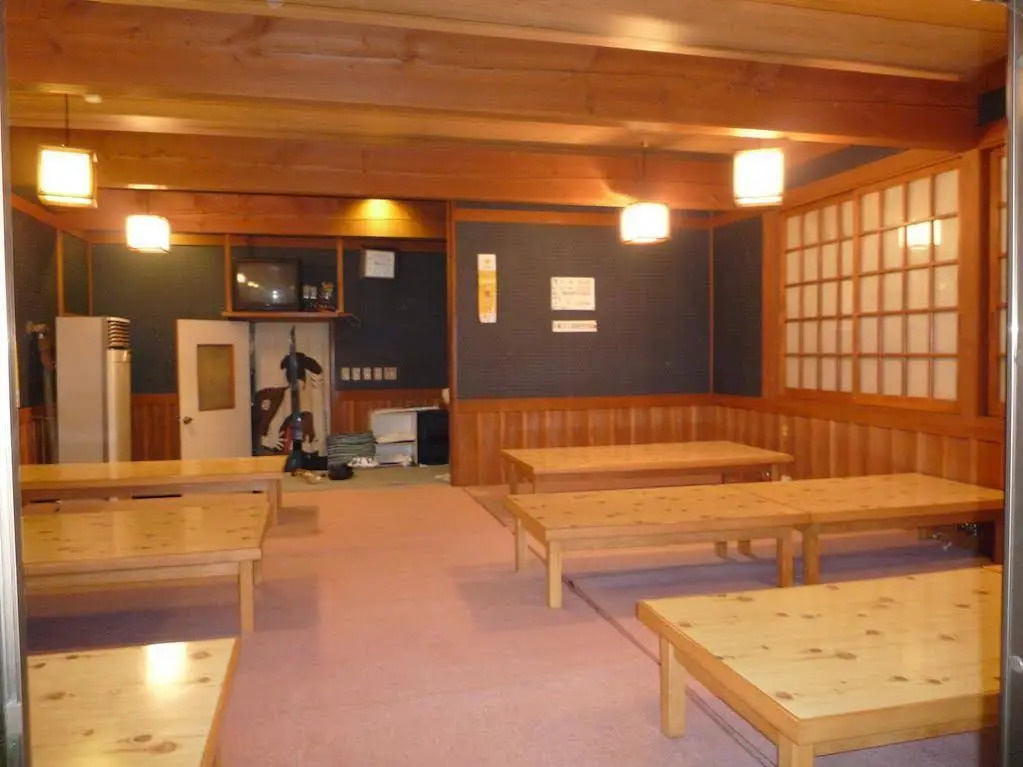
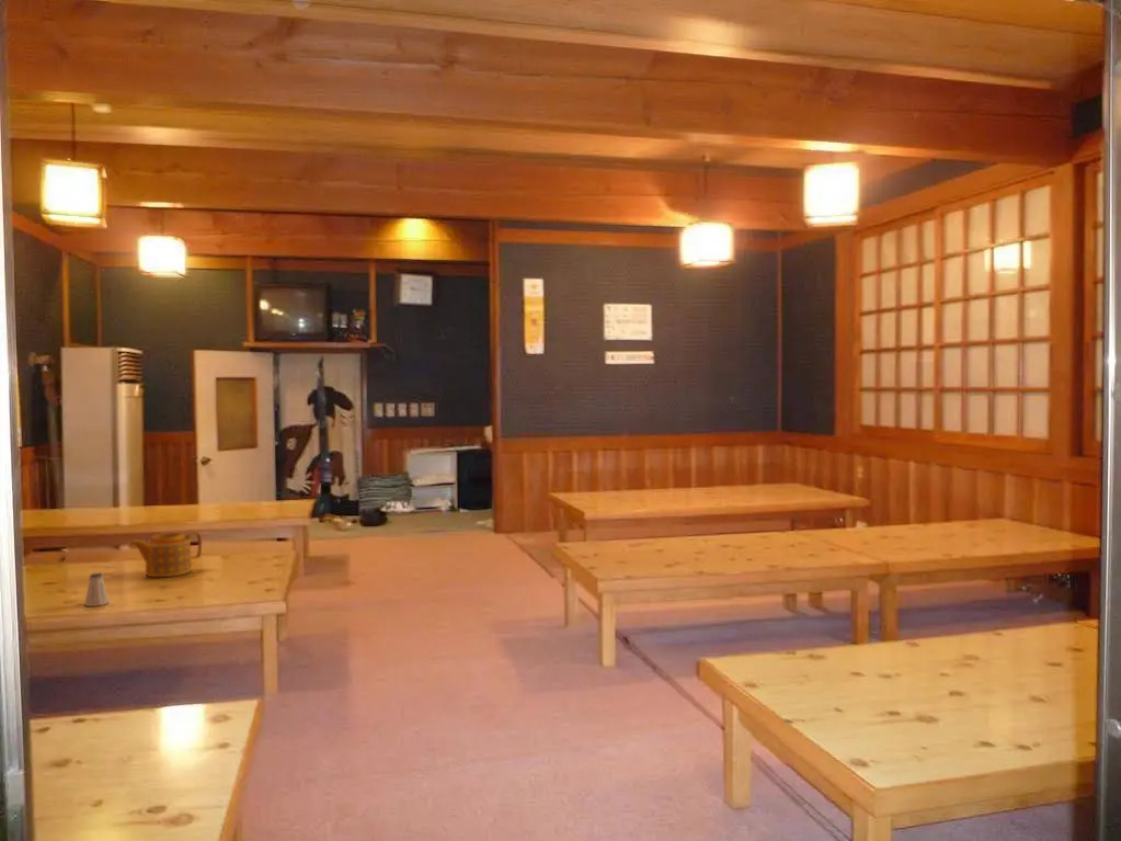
+ saltshaker [83,572,110,607]
+ teapot [129,531,203,578]
